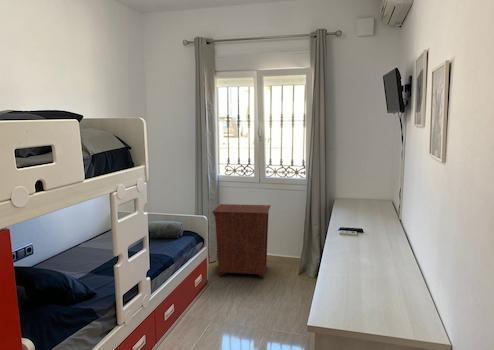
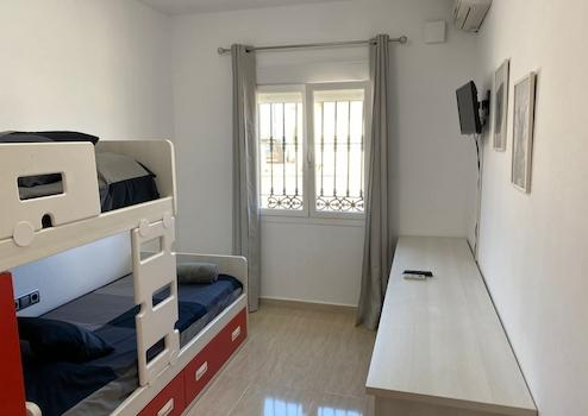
- nightstand [211,203,272,279]
